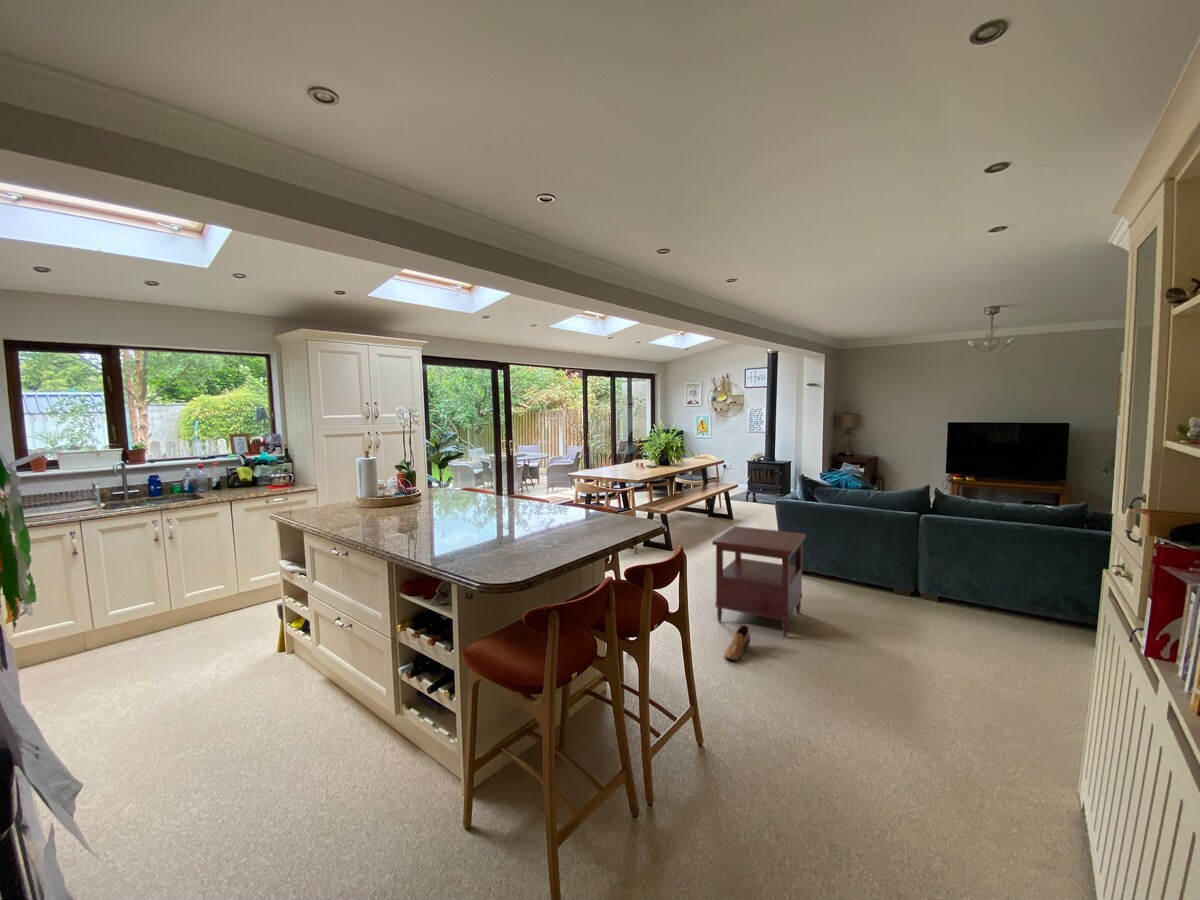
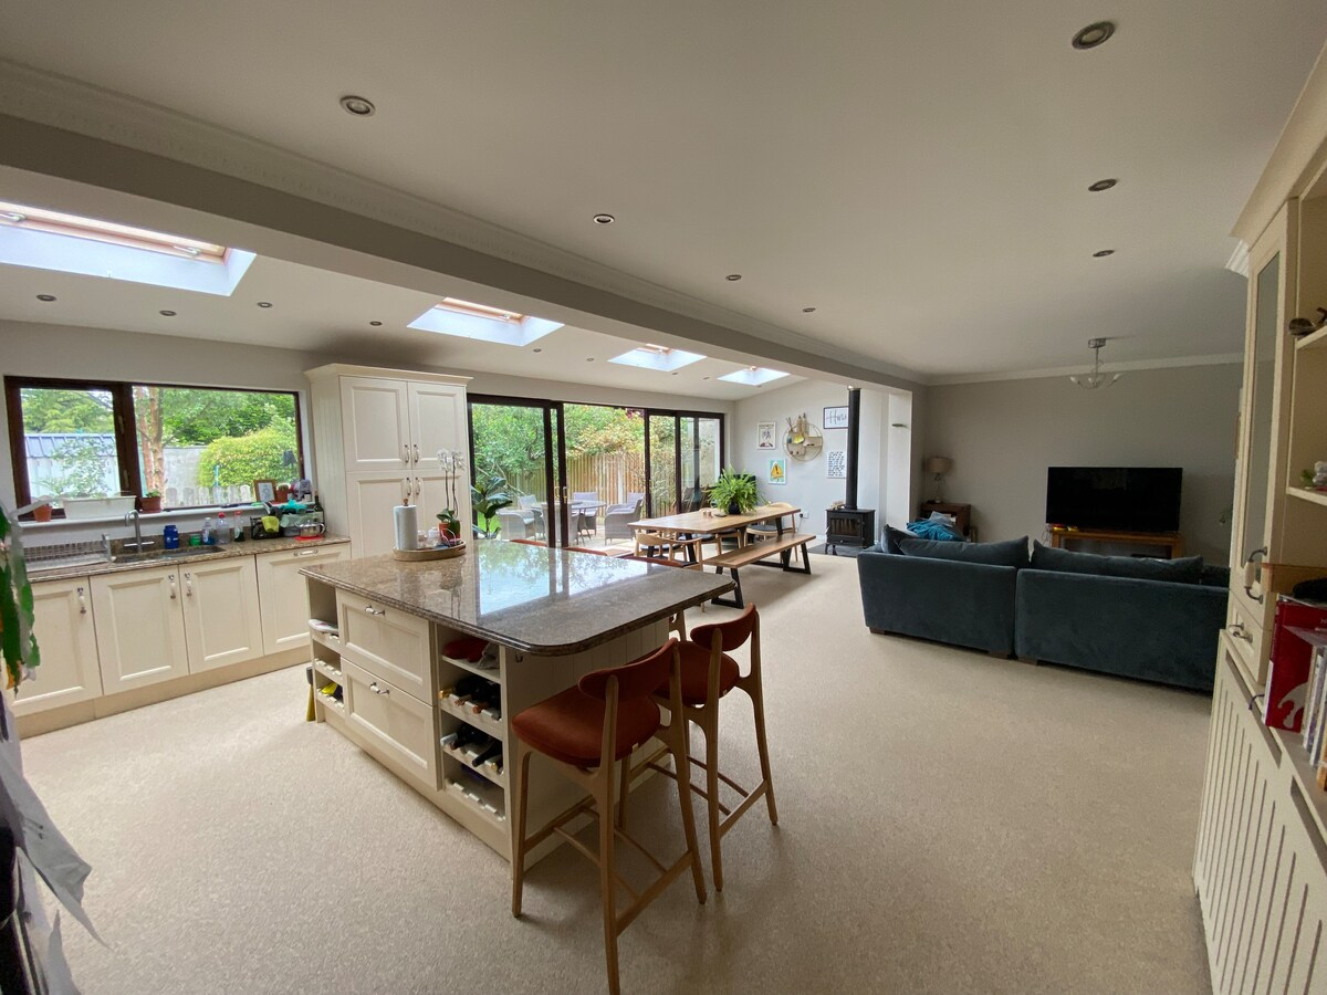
- shoe [723,623,752,662]
- side table [711,525,807,638]
